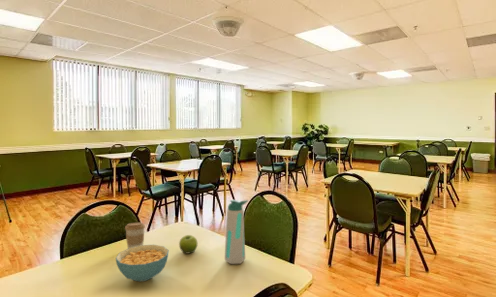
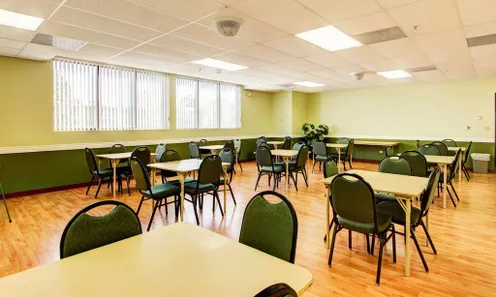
- water bottle [224,199,249,265]
- fruit [178,234,198,254]
- cereal bowl [115,244,170,282]
- coffee cup [124,221,146,249]
